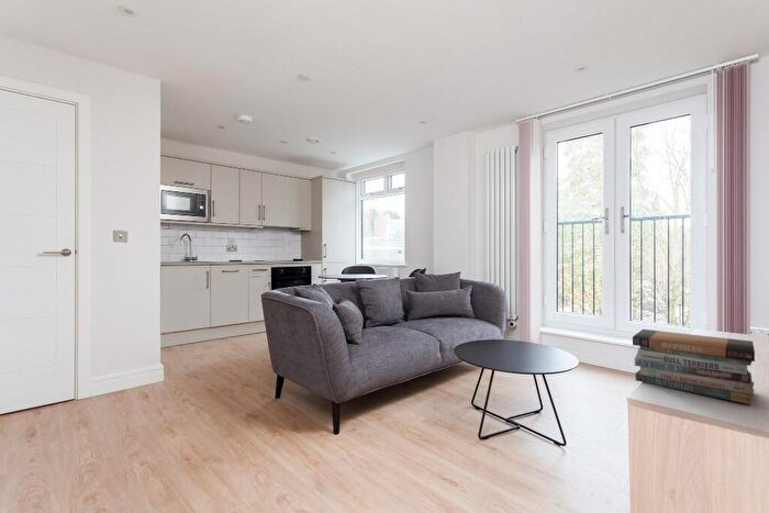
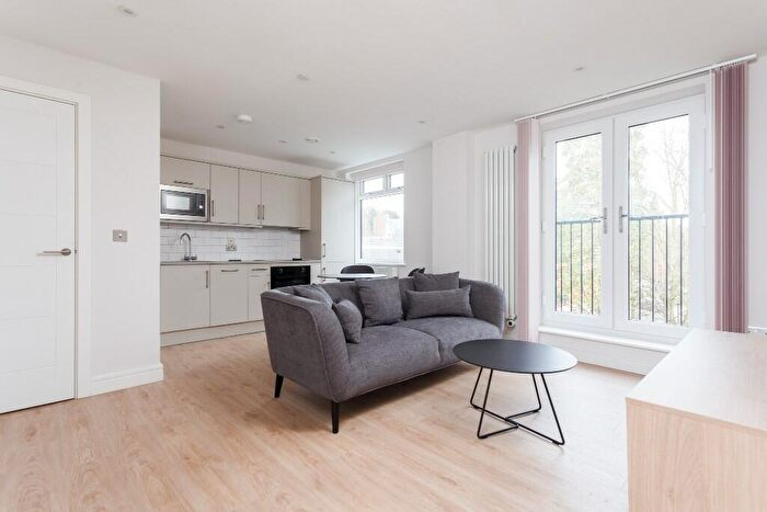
- book stack [632,328,756,405]
